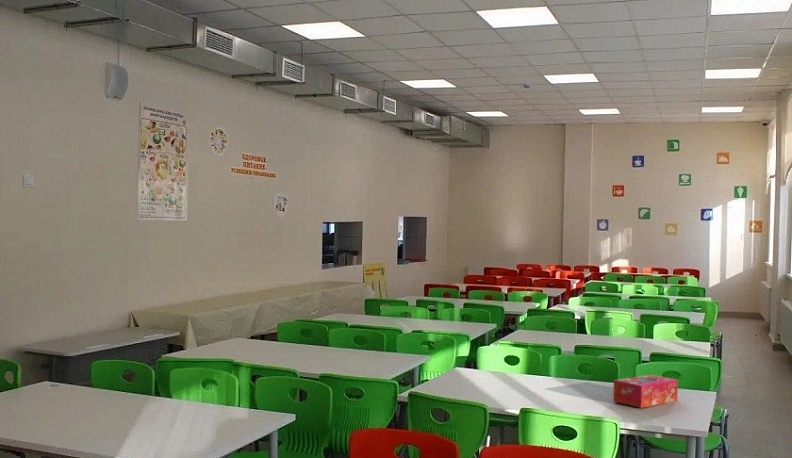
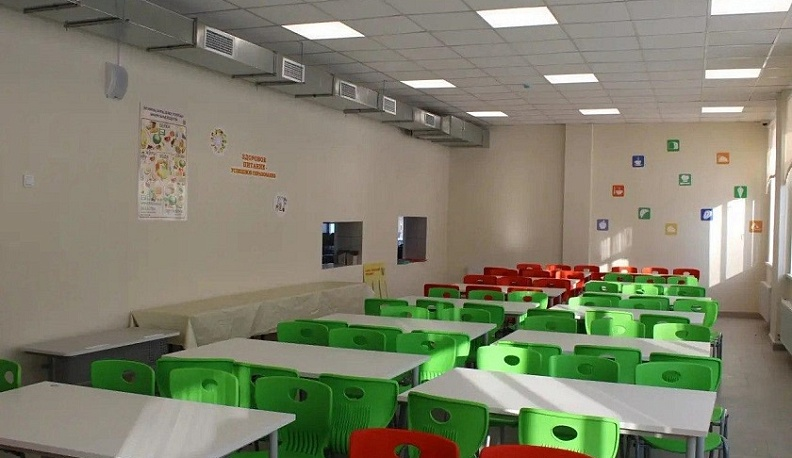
- tissue box [612,374,679,409]
